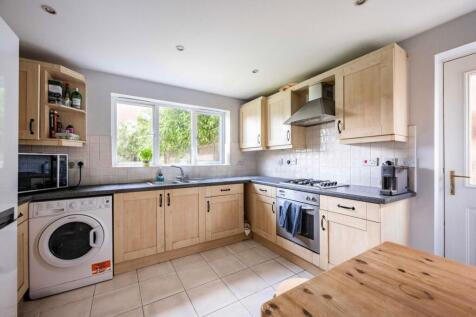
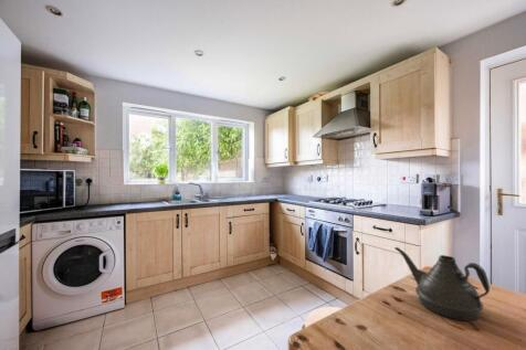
+ teapot [393,246,491,322]
